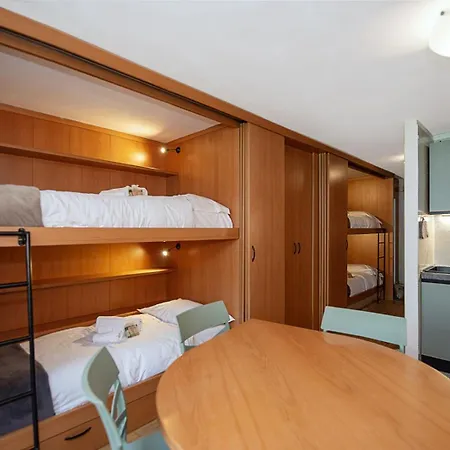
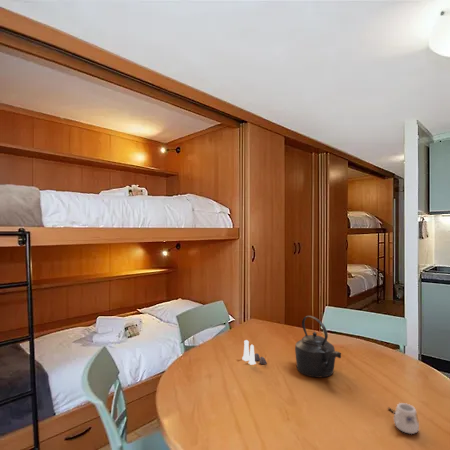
+ mug [387,402,420,435]
+ kettle [294,315,342,378]
+ salt and pepper shaker set [241,339,268,366]
